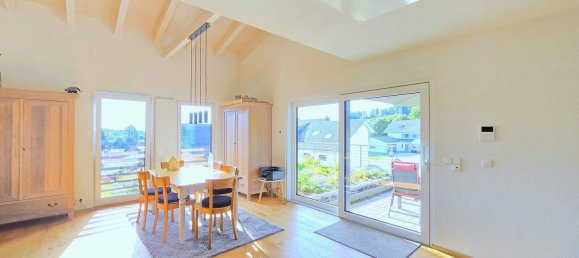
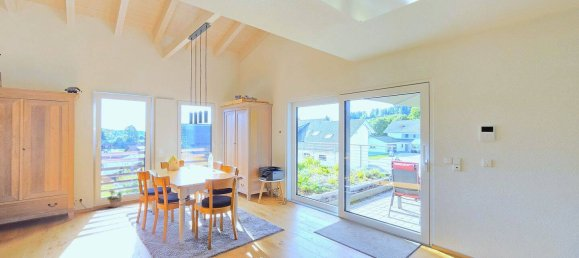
+ potted plant [107,188,125,209]
